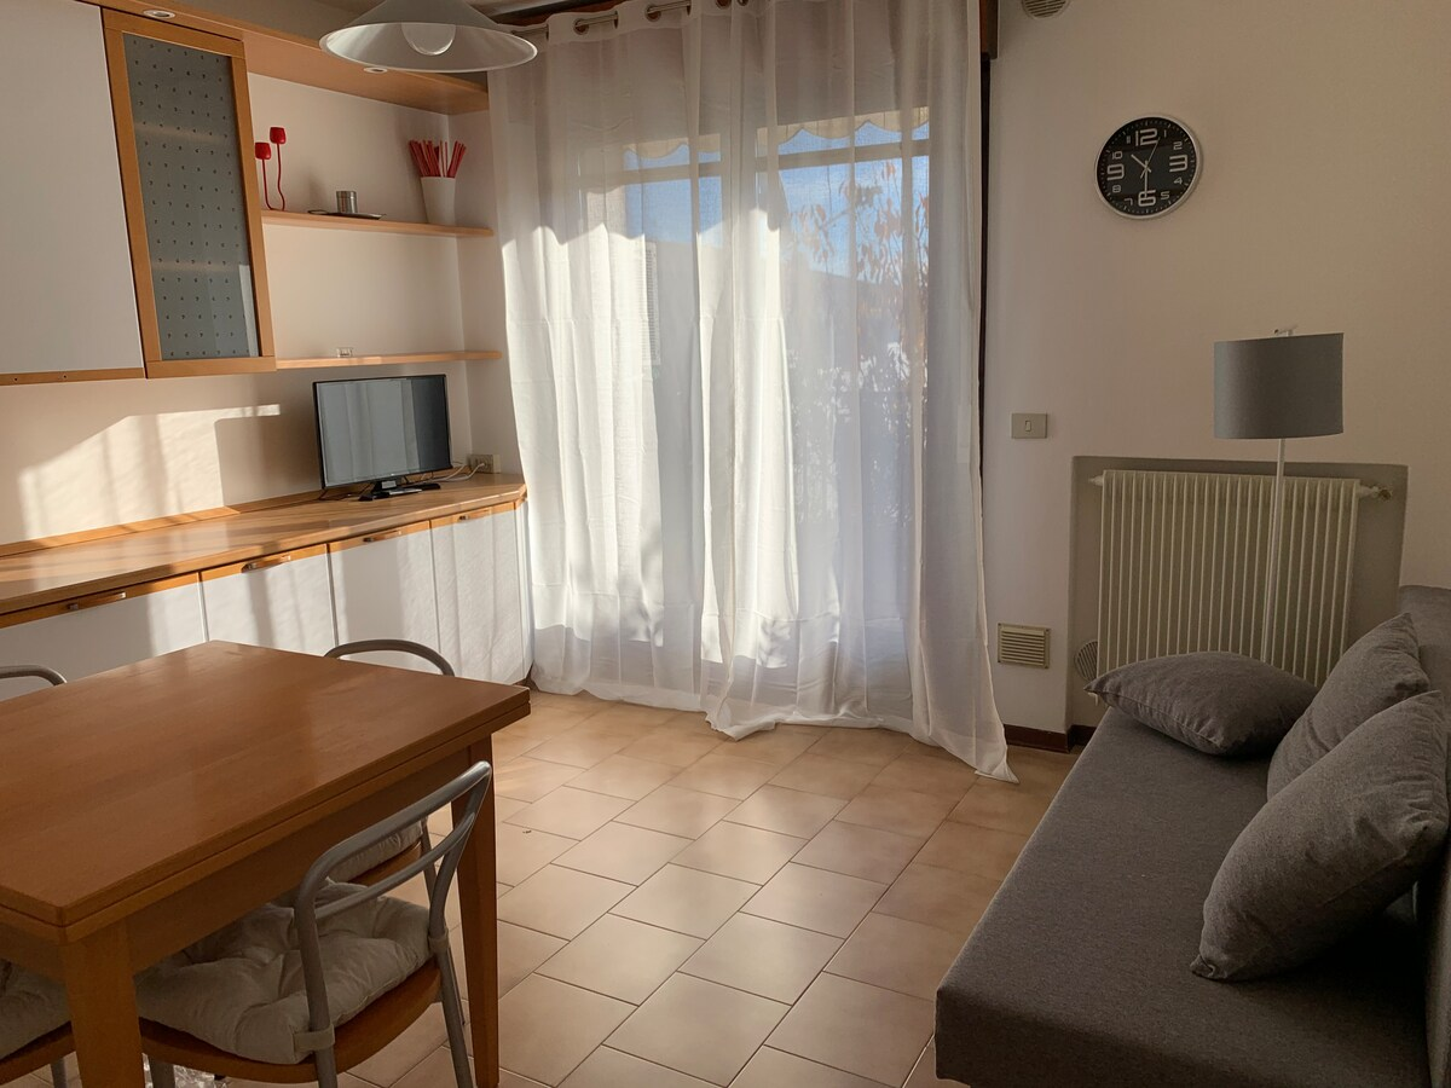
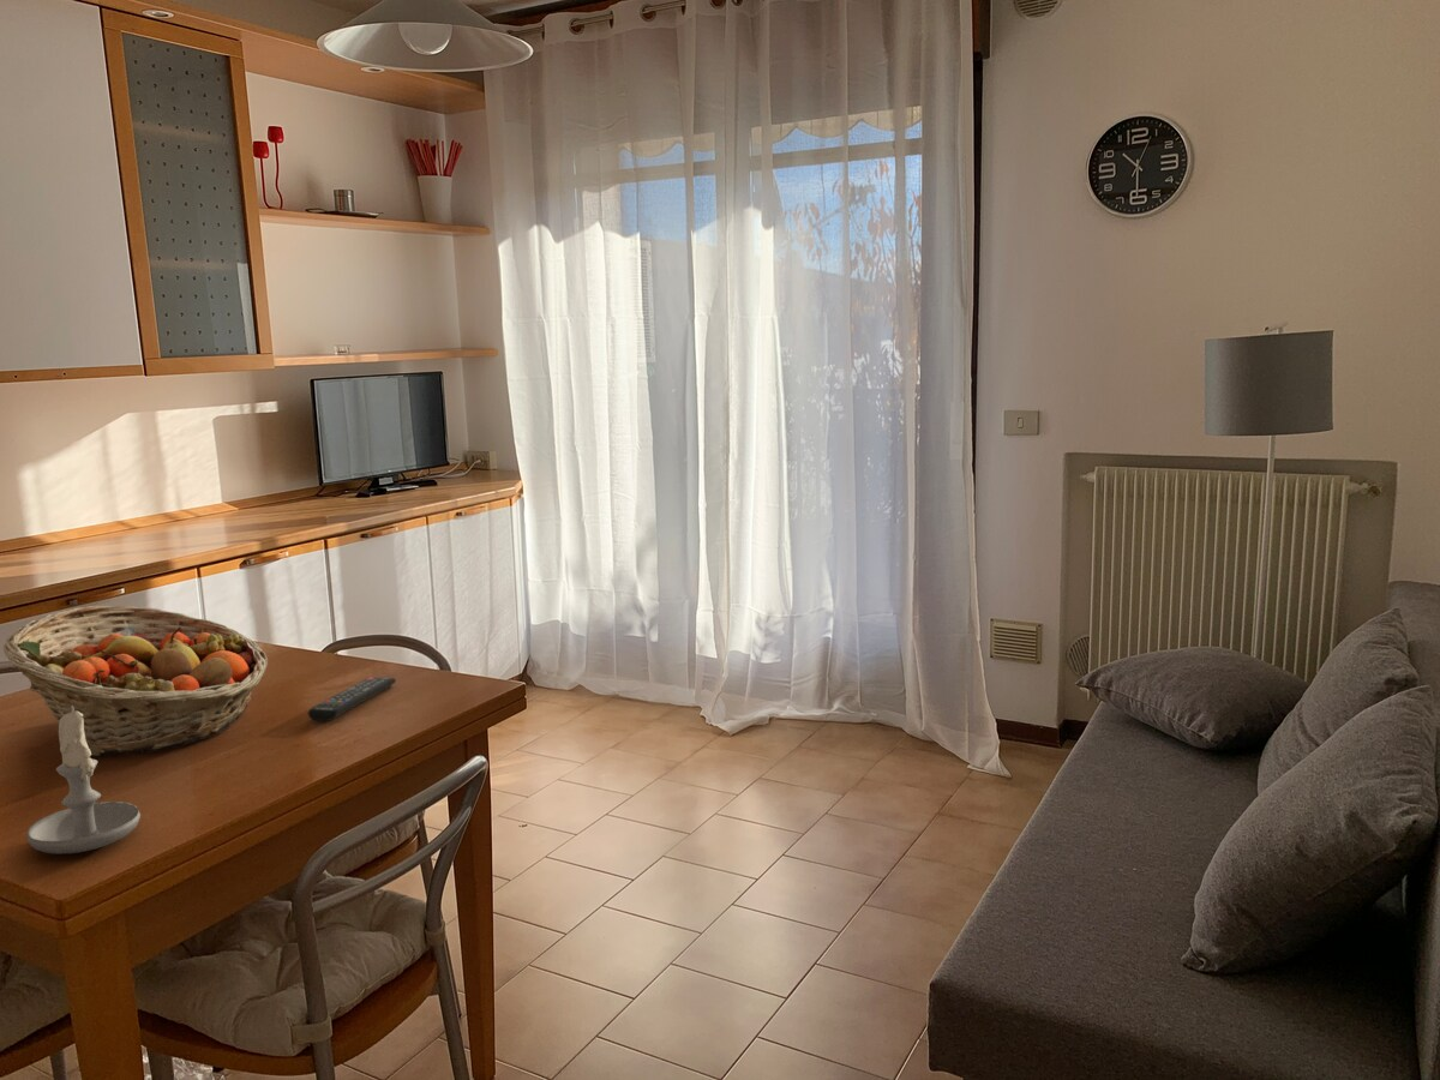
+ candle [26,706,142,856]
+ remote control [307,676,397,722]
+ fruit basket [2,605,269,758]
